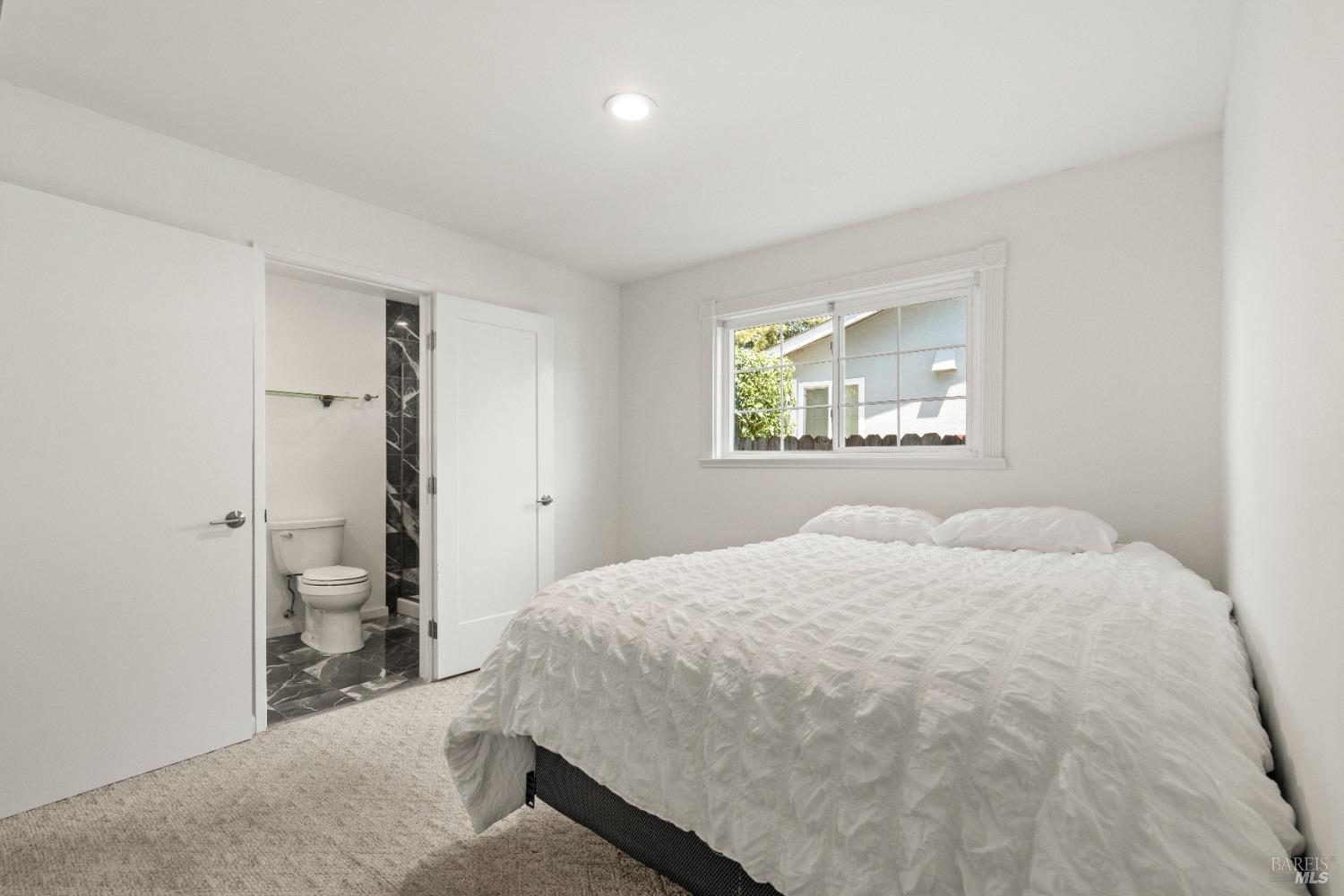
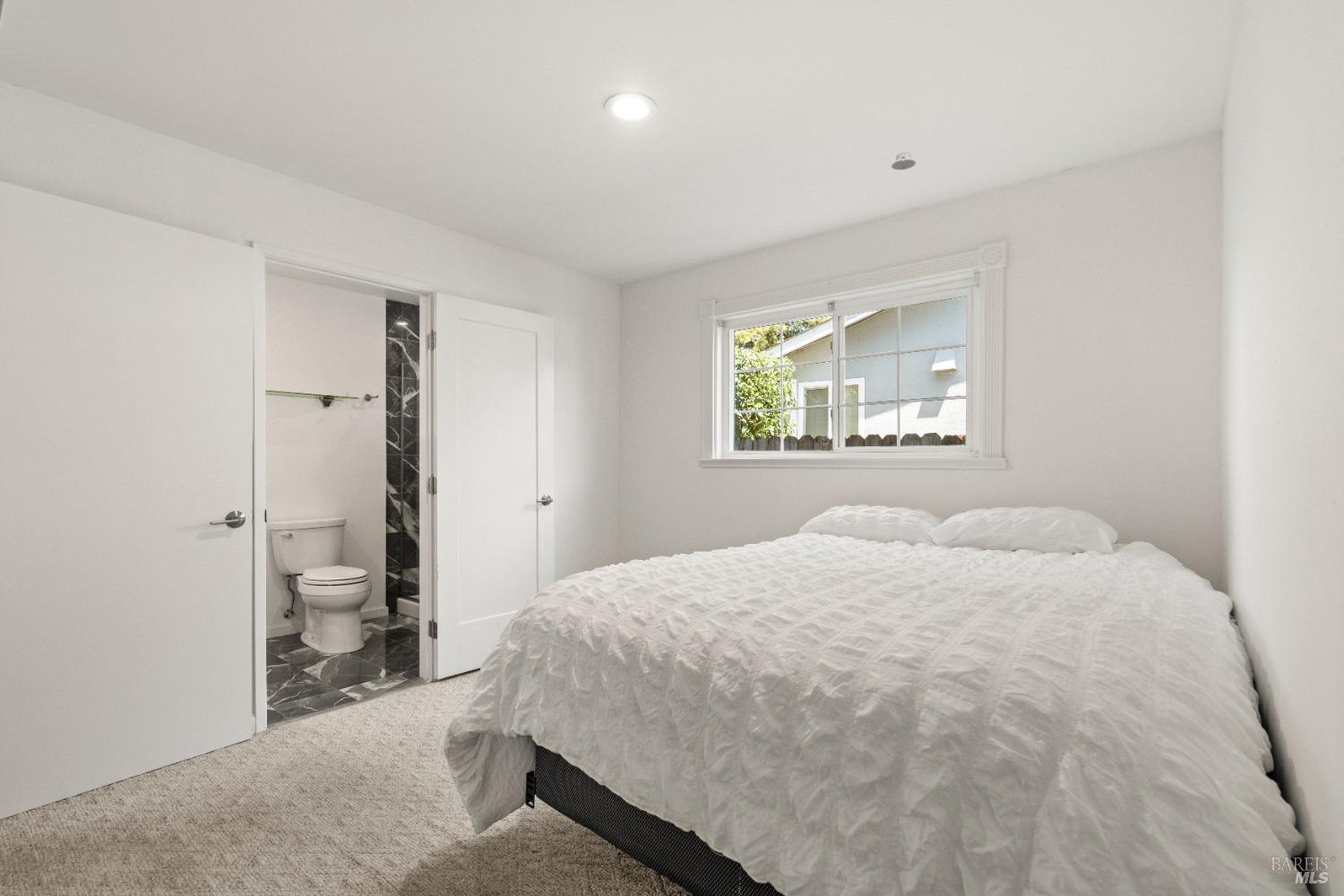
+ recessed light [891,151,917,171]
